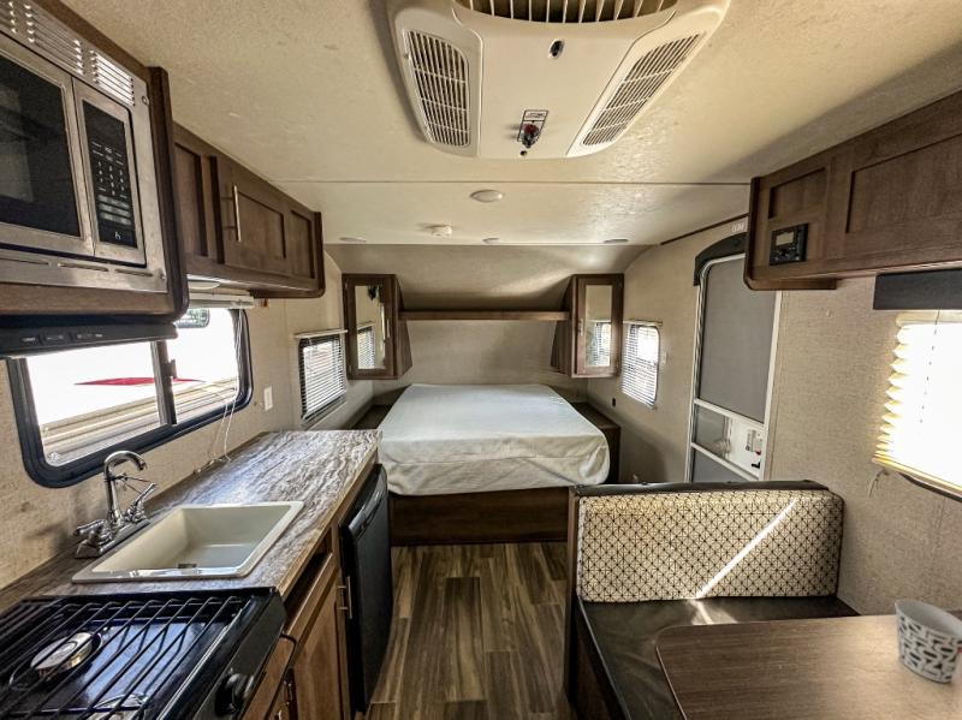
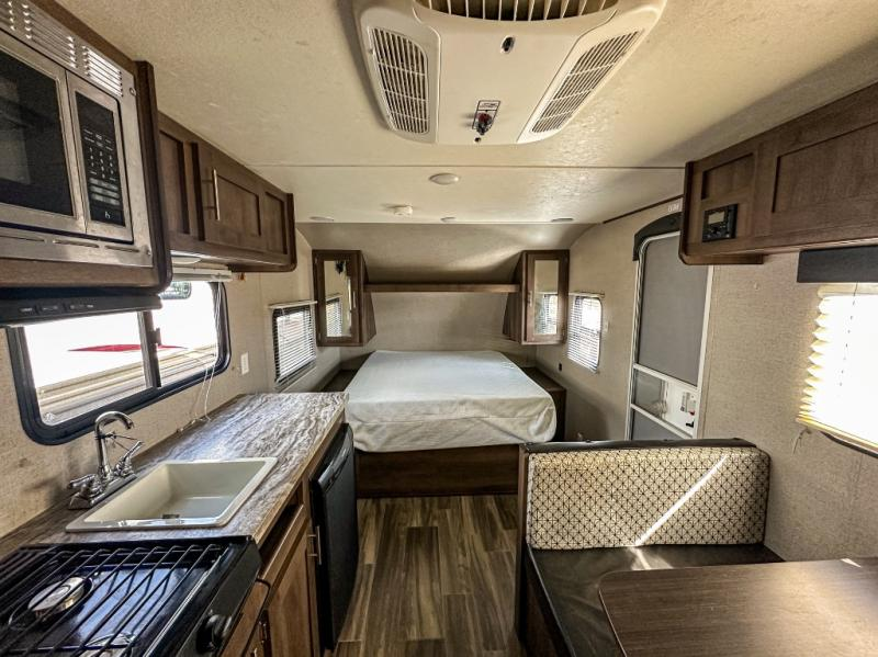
- cup [893,599,962,684]
